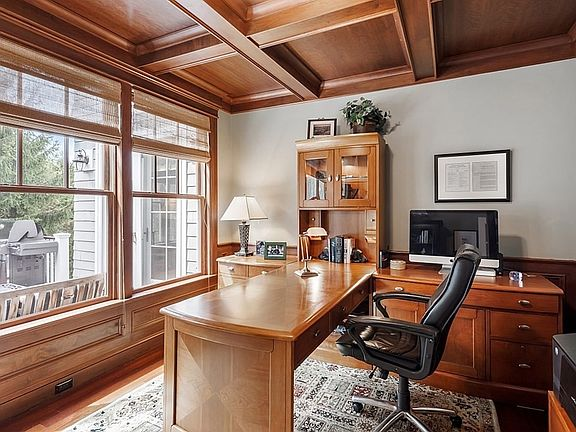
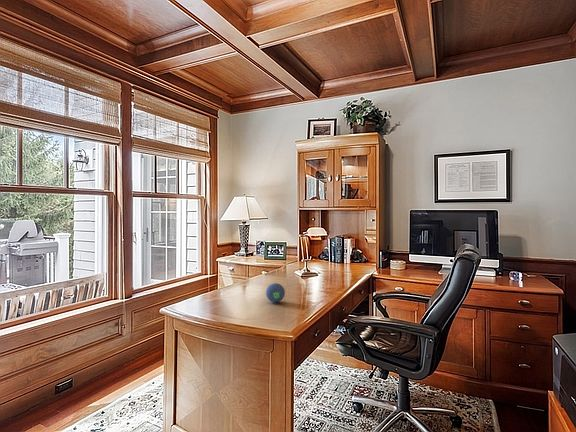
+ decorative ball [265,282,286,303]
